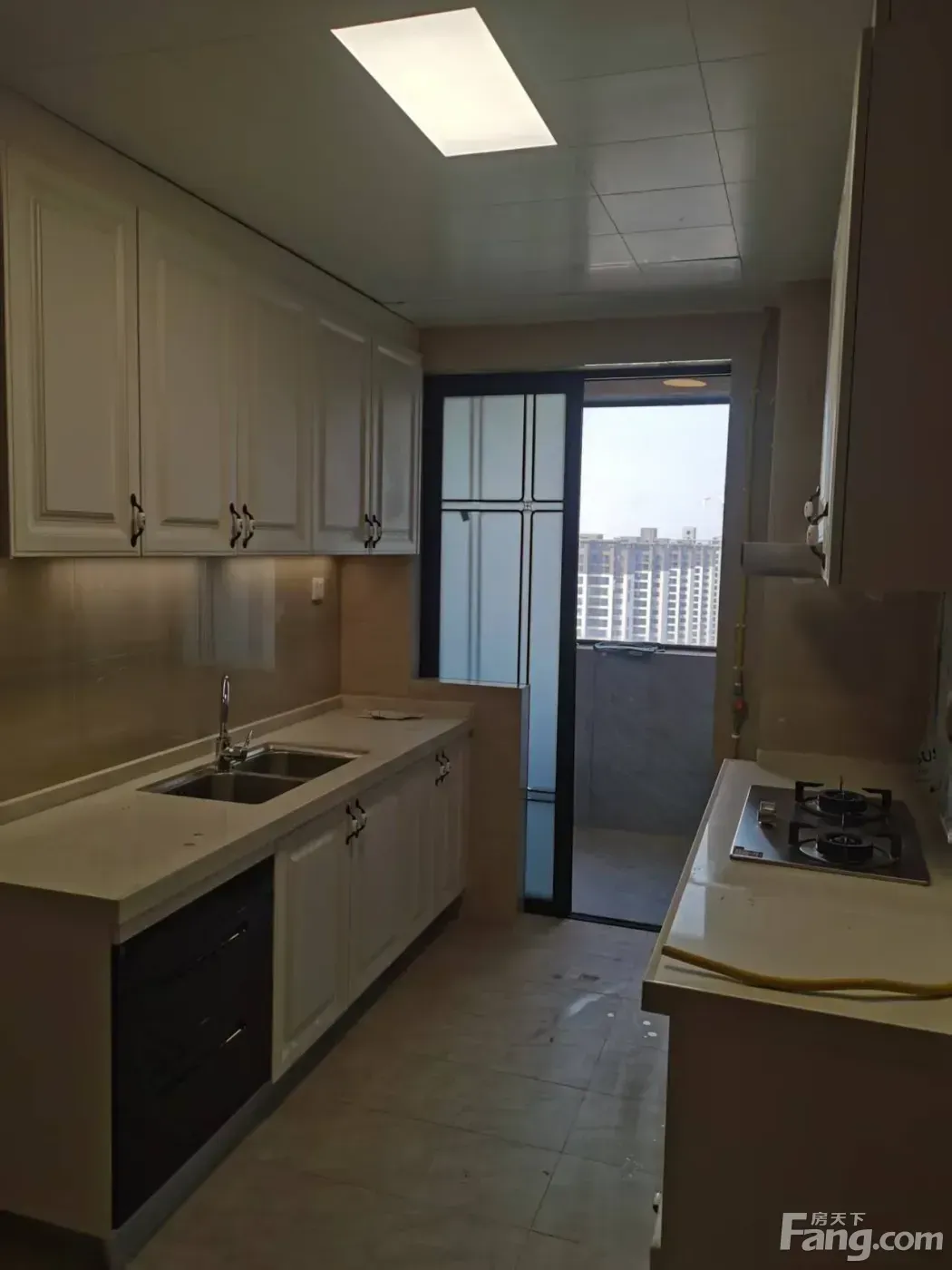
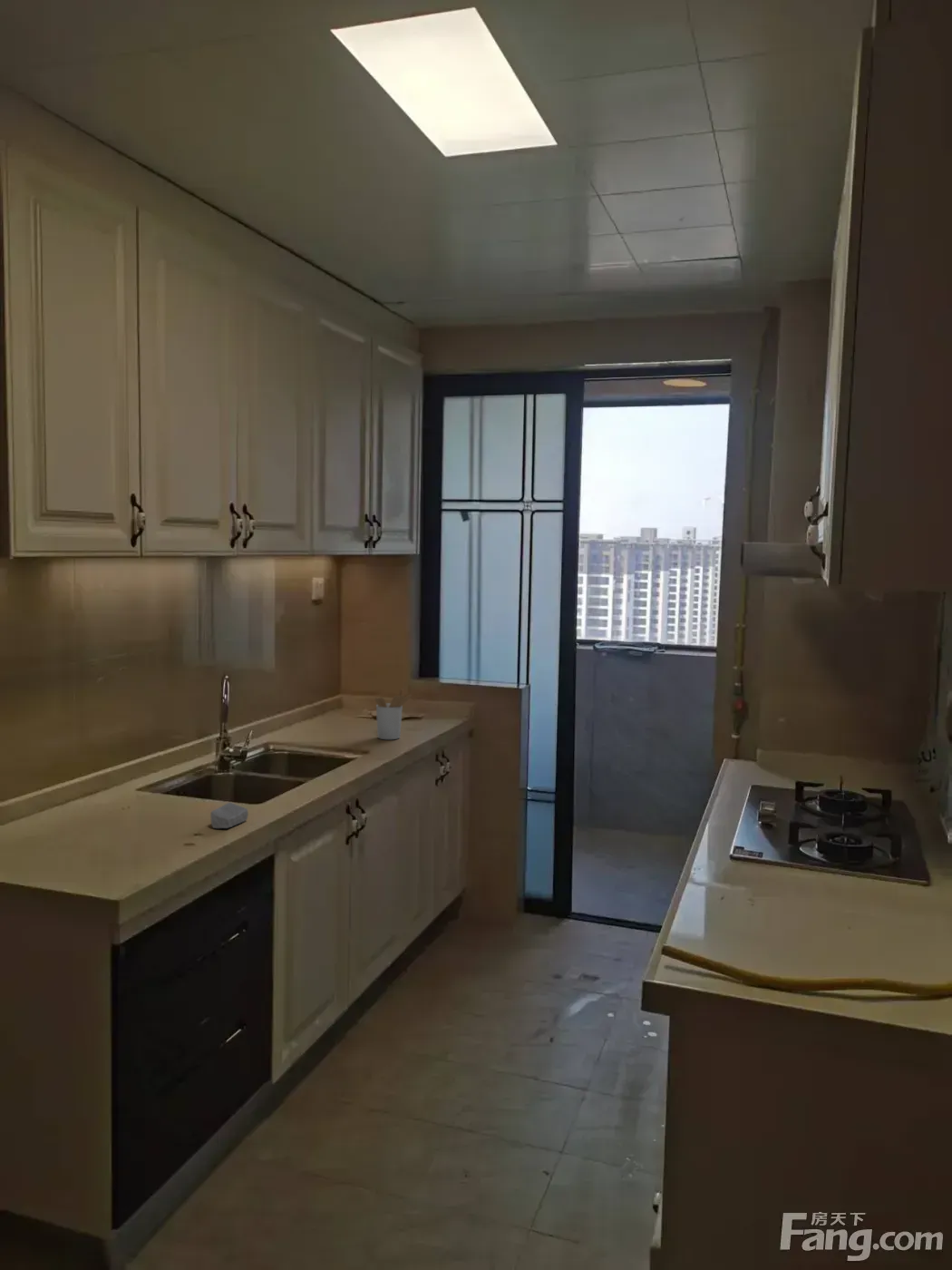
+ soap bar [209,801,249,829]
+ utensil holder [374,688,413,740]
